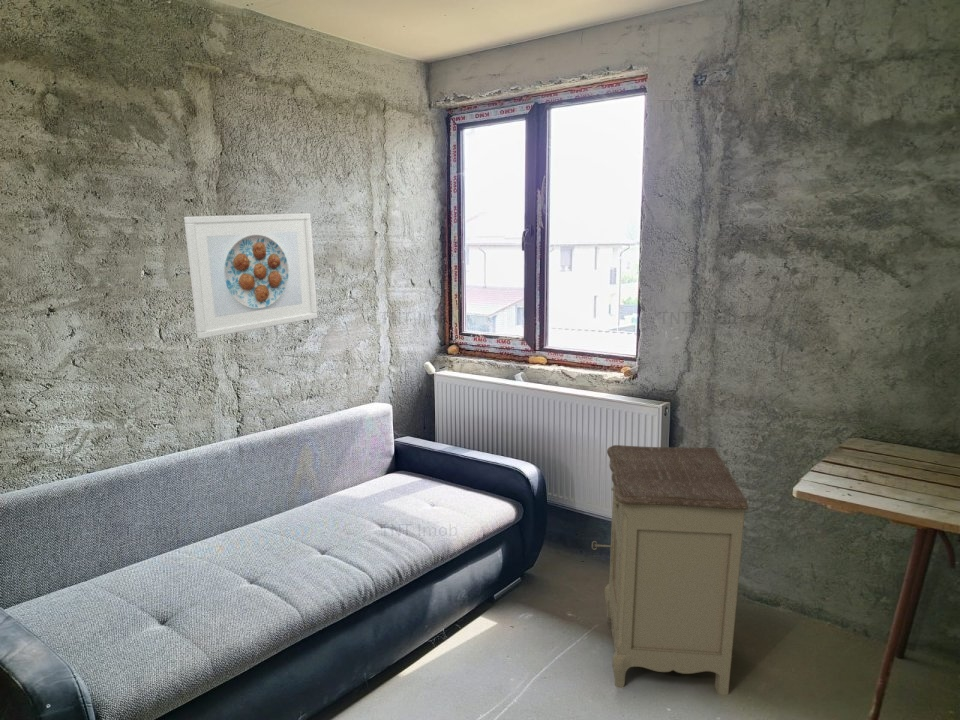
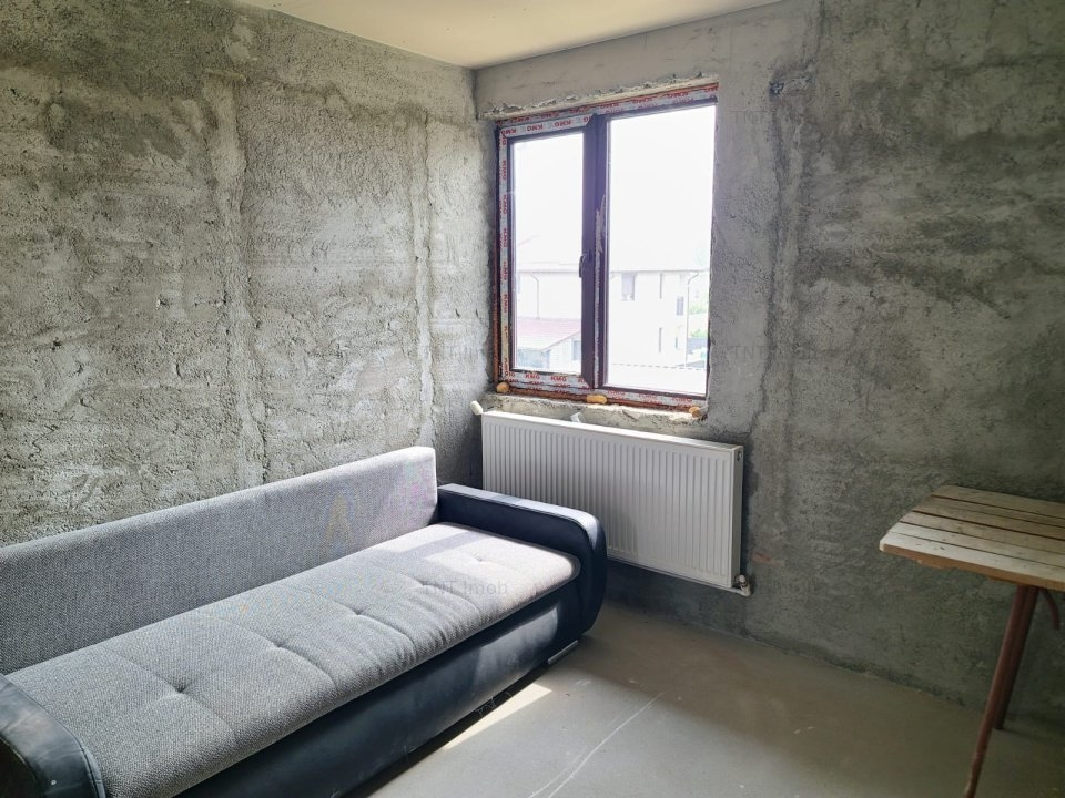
- nightstand [591,444,749,696]
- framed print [183,212,318,340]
